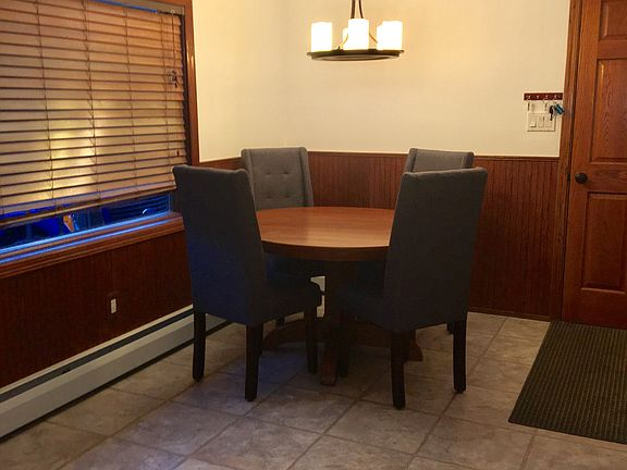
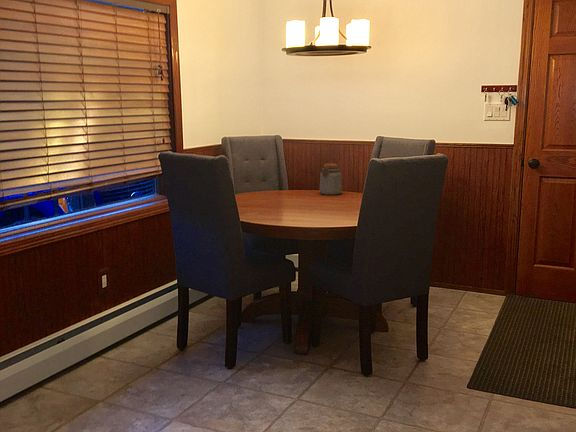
+ jar [319,163,343,196]
